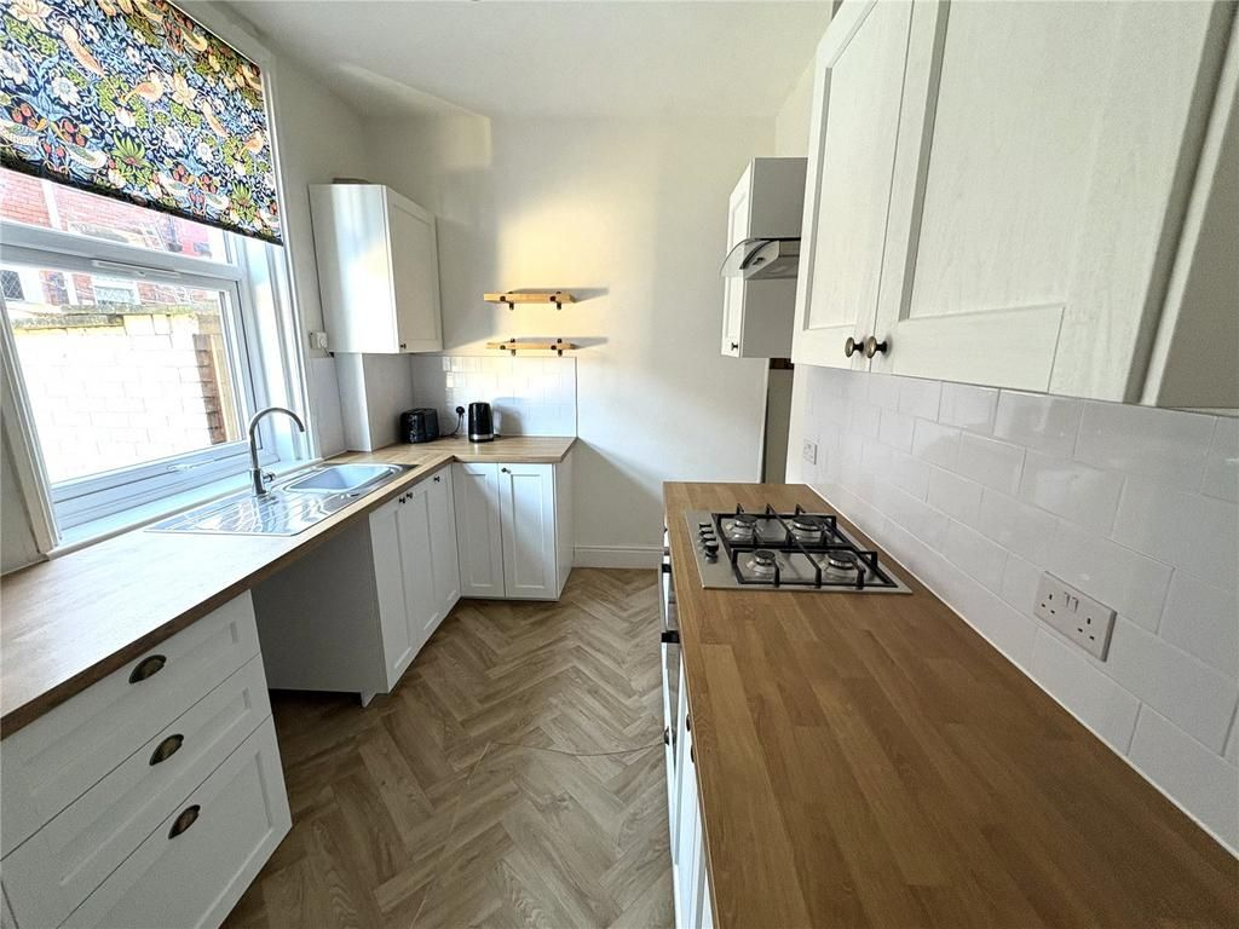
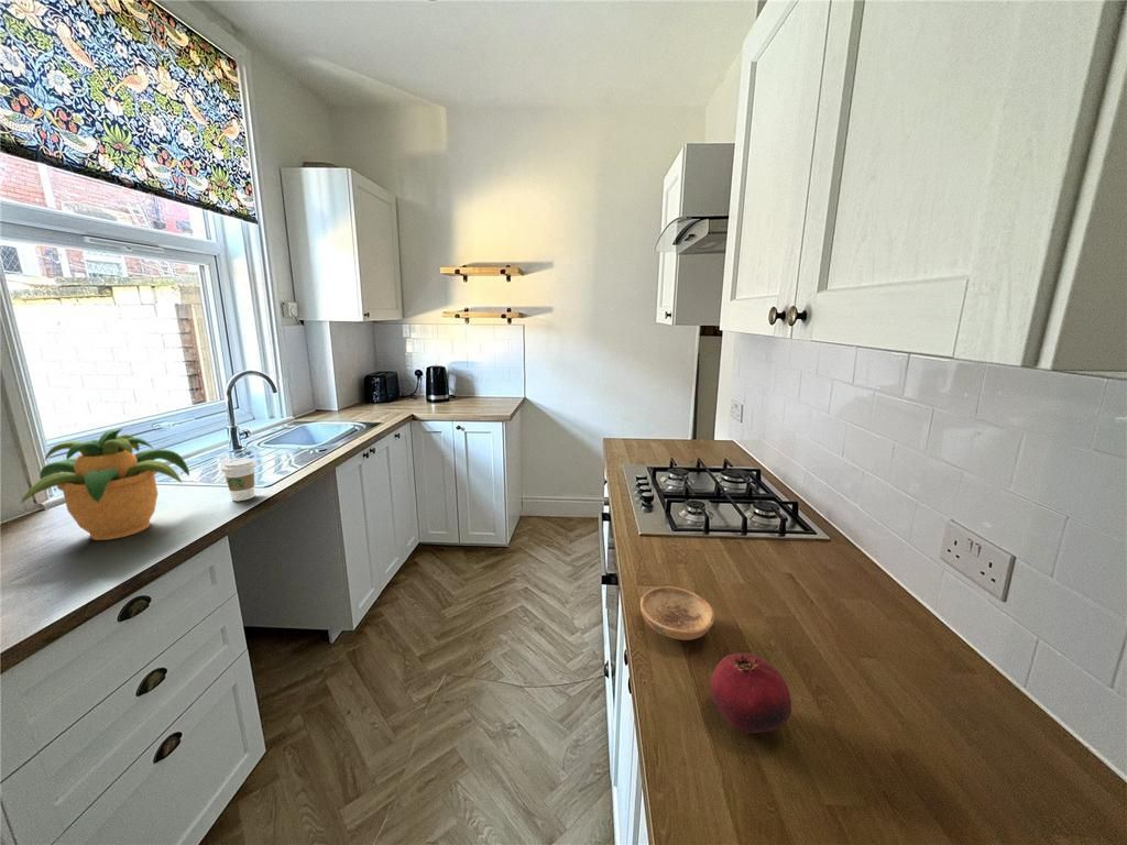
+ bowl [639,585,715,641]
+ fruit [710,652,792,734]
+ potted plant [19,428,190,541]
+ coffee cup [220,457,258,502]
